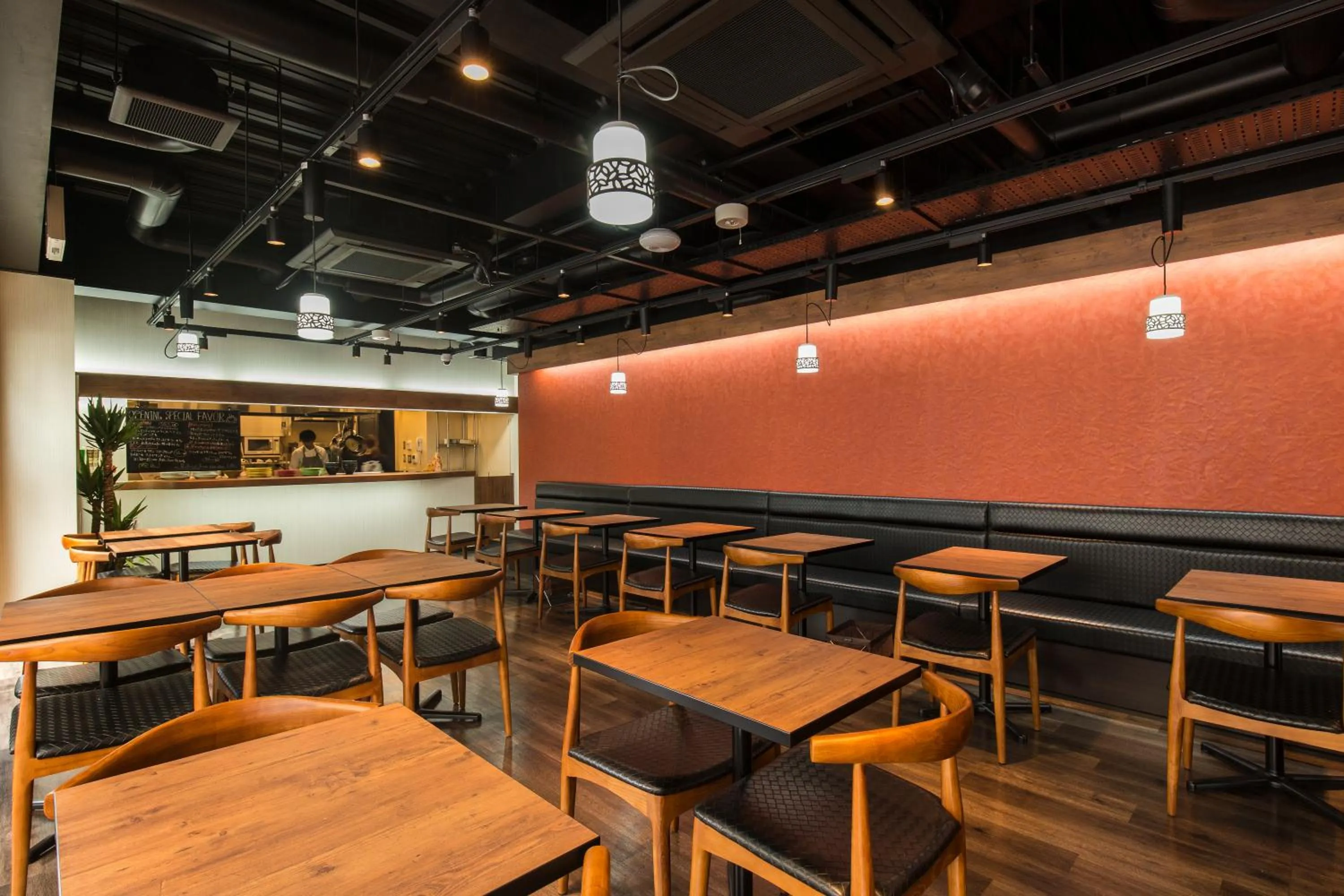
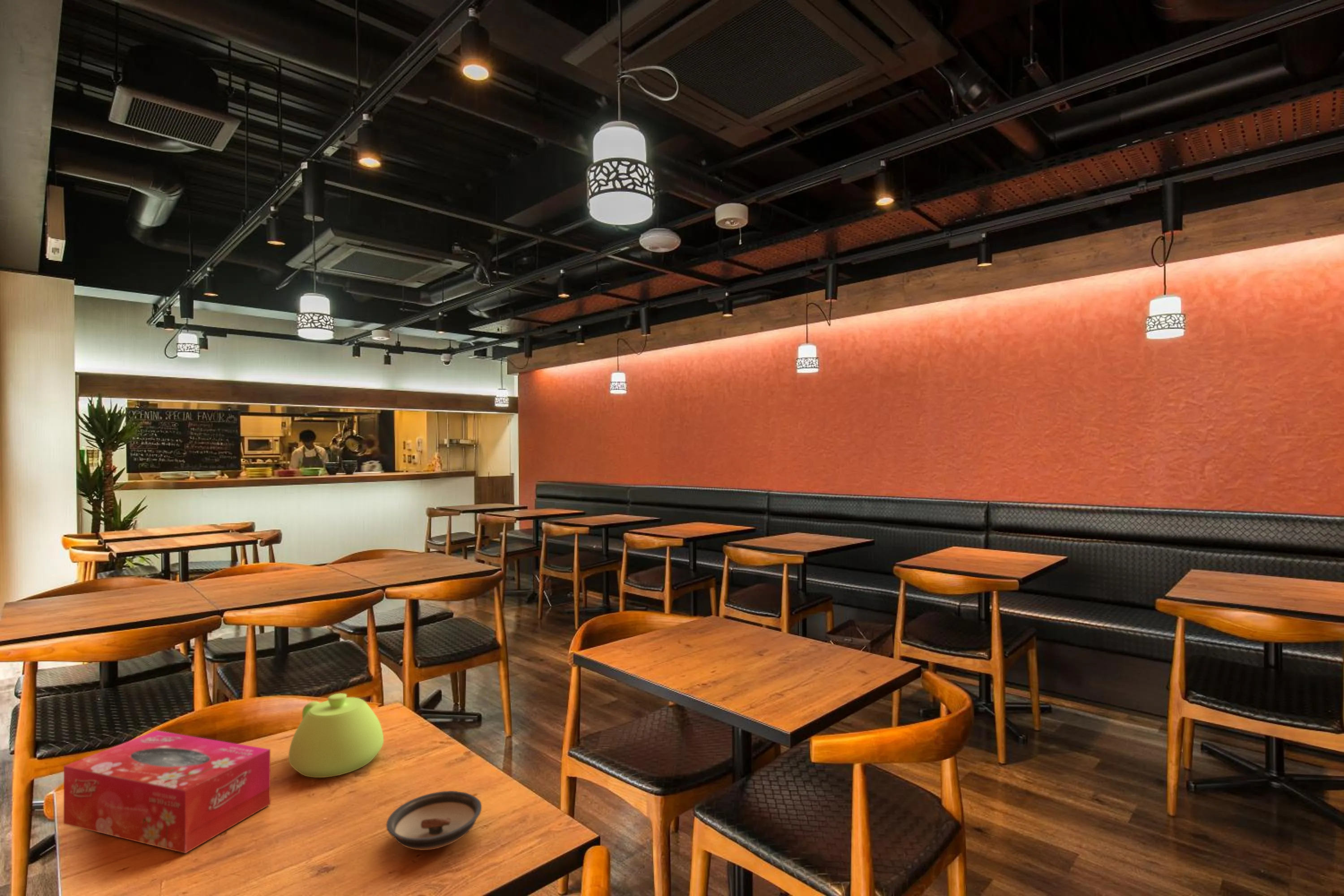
+ teapot [288,693,384,778]
+ saucer [386,790,482,851]
+ tissue box [63,730,271,854]
